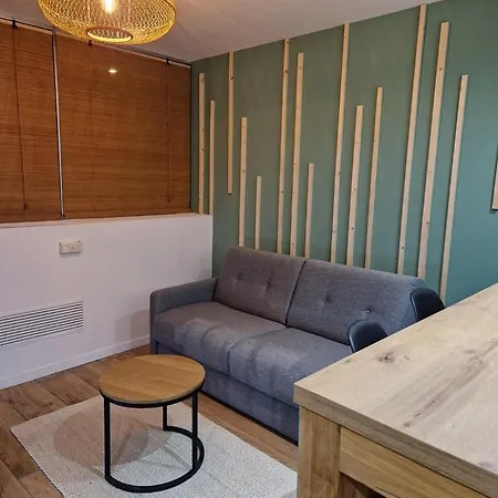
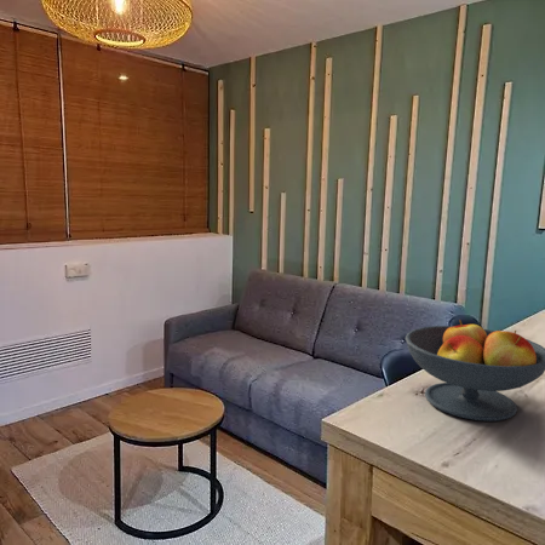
+ fruit bowl [405,319,545,423]
